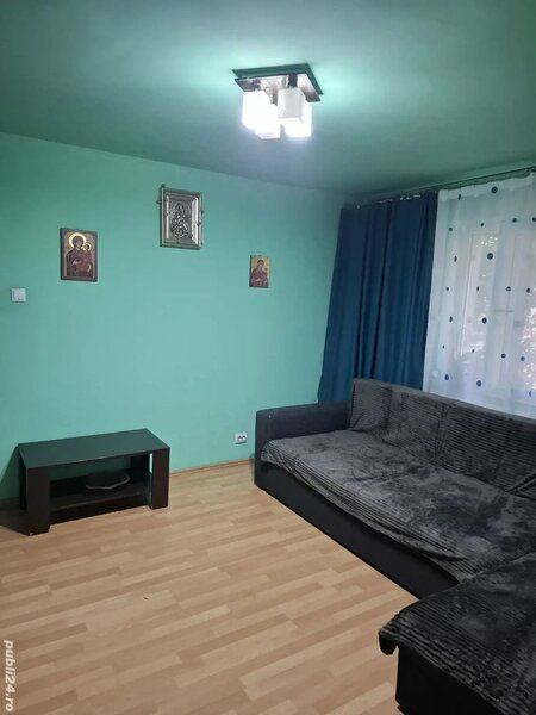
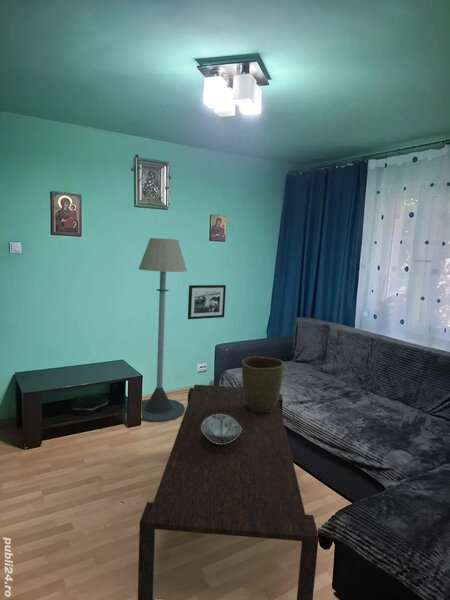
+ vase [241,355,285,413]
+ picture frame [187,284,227,320]
+ coffee table [137,384,320,600]
+ floor lamp [138,237,188,423]
+ decorative bowl [201,414,242,445]
